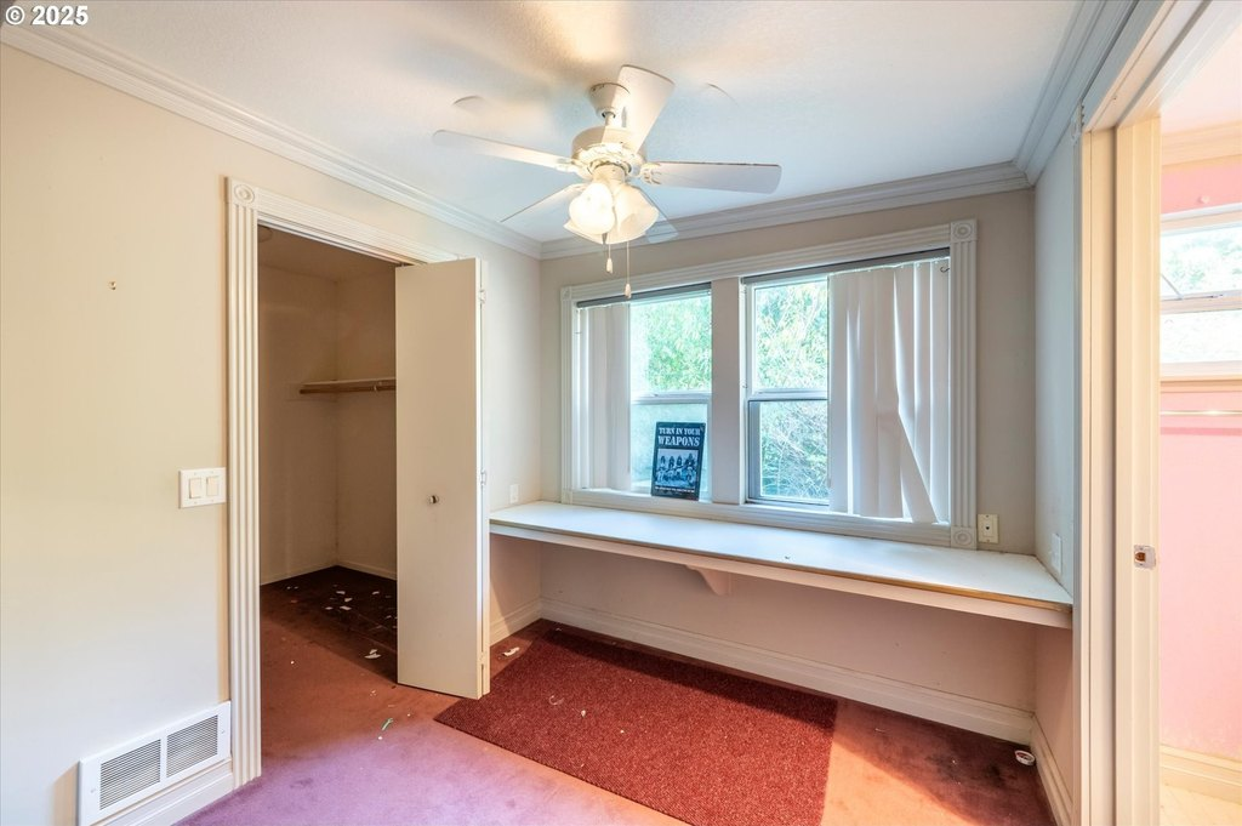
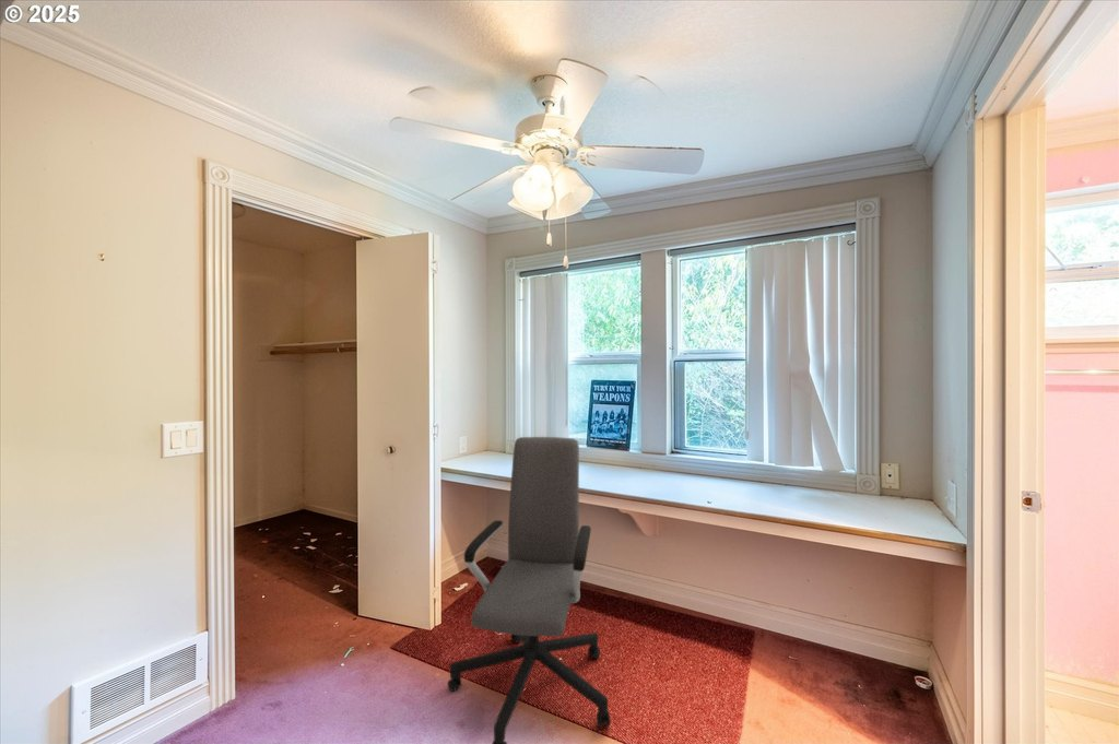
+ office chair [447,436,612,744]
